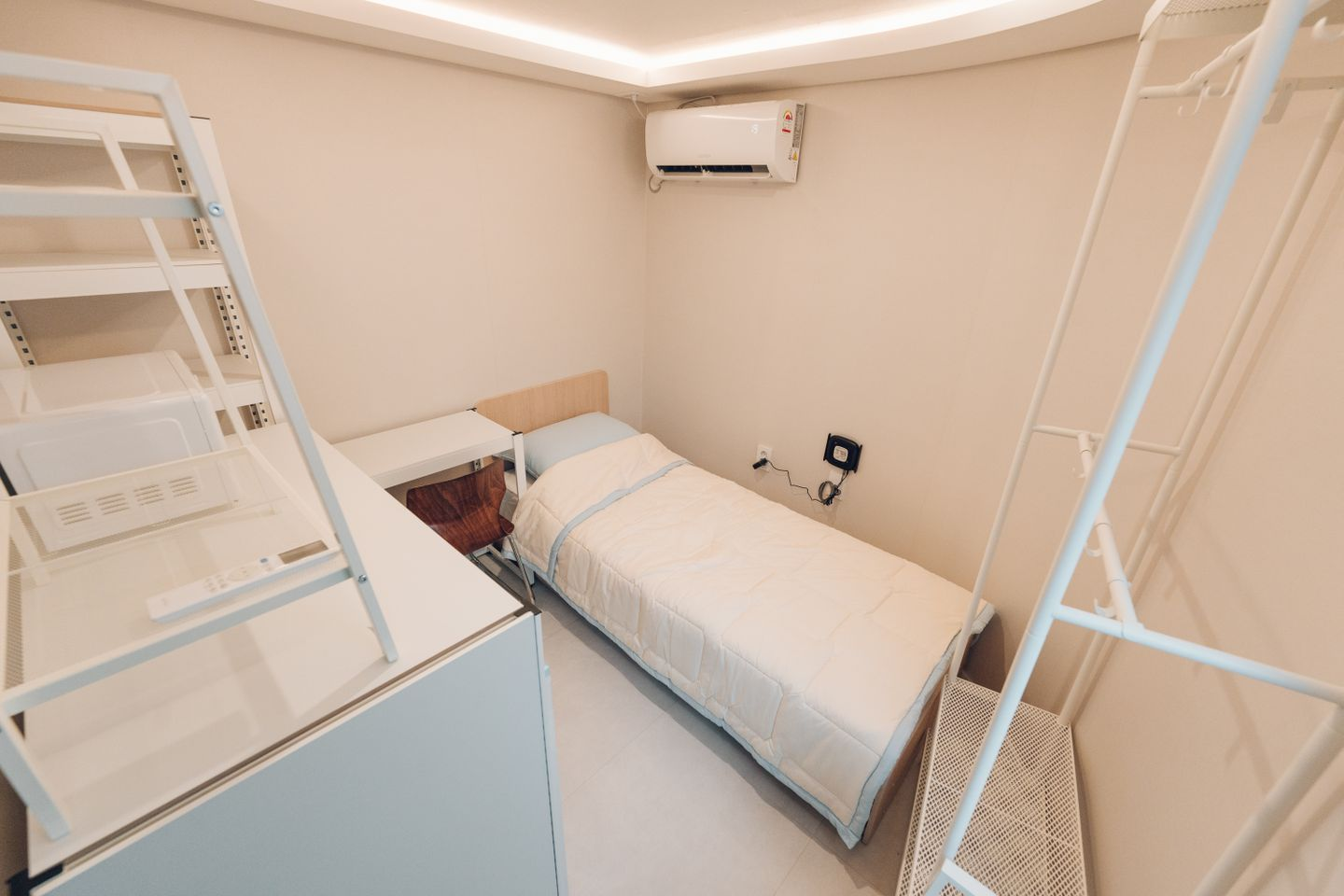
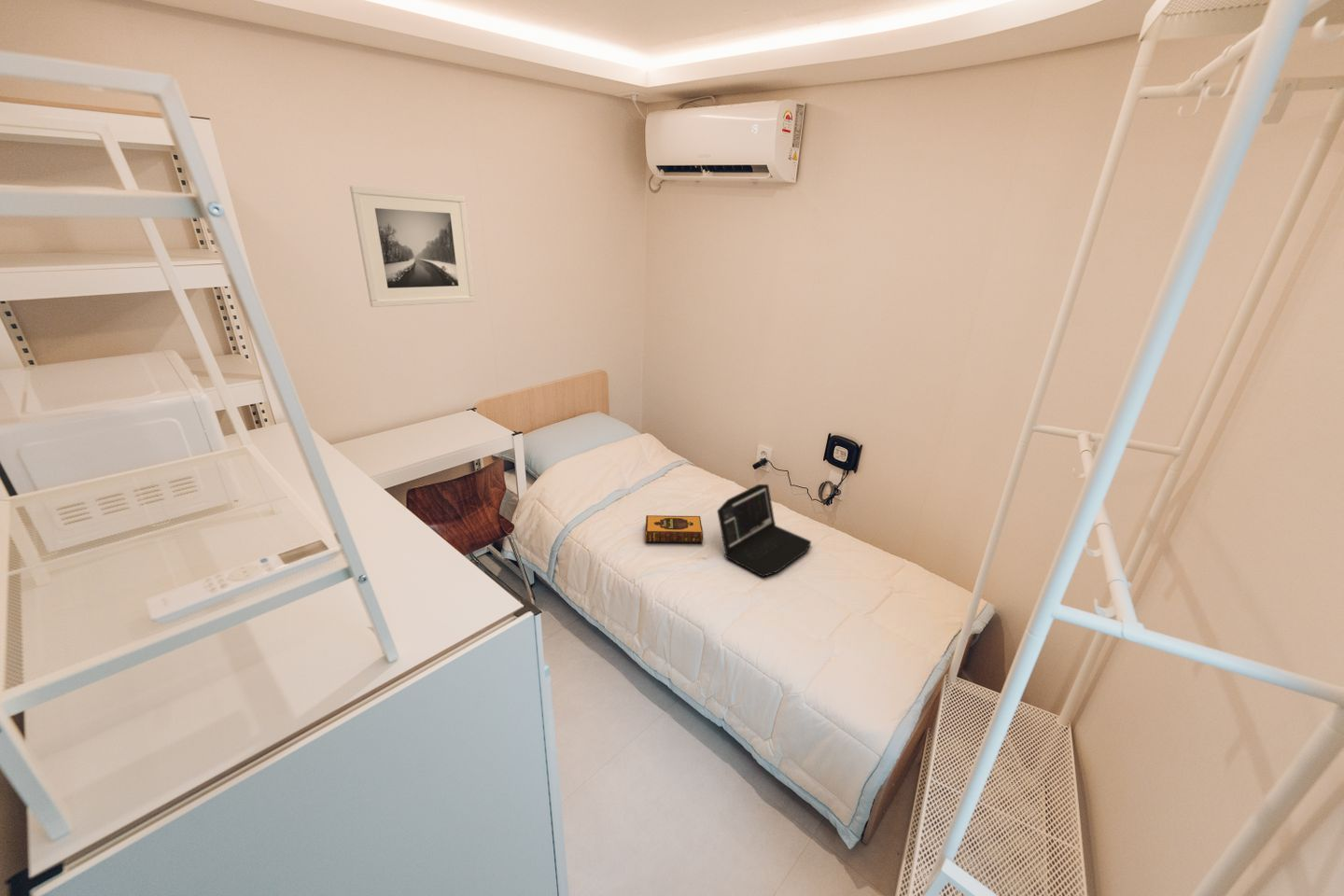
+ hardback book [644,514,704,544]
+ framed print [349,185,477,308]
+ laptop [716,483,812,578]
